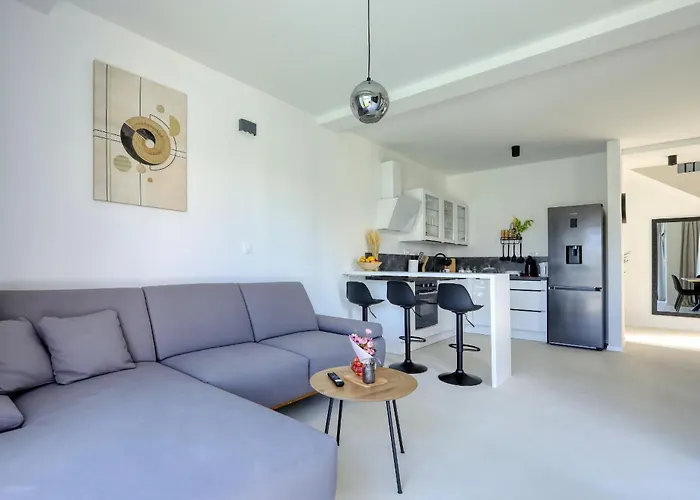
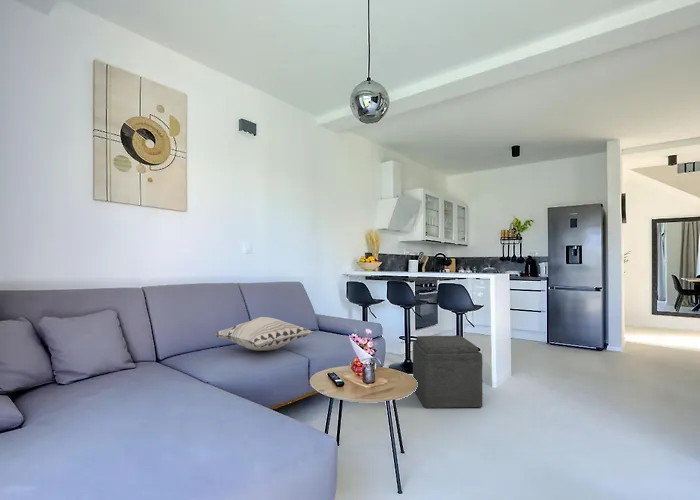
+ ottoman [412,335,483,409]
+ decorative pillow [214,316,314,352]
